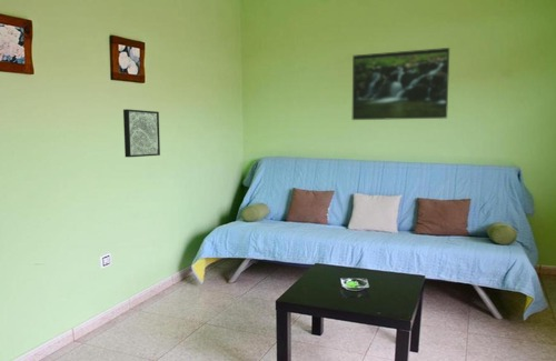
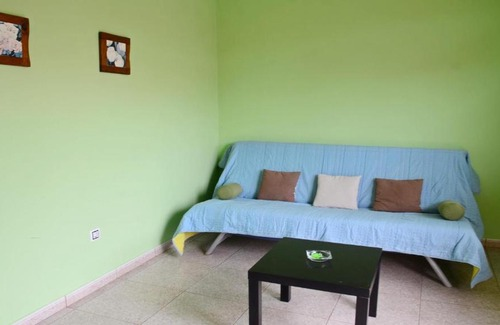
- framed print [351,47,450,121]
- wall art [122,108,161,158]
